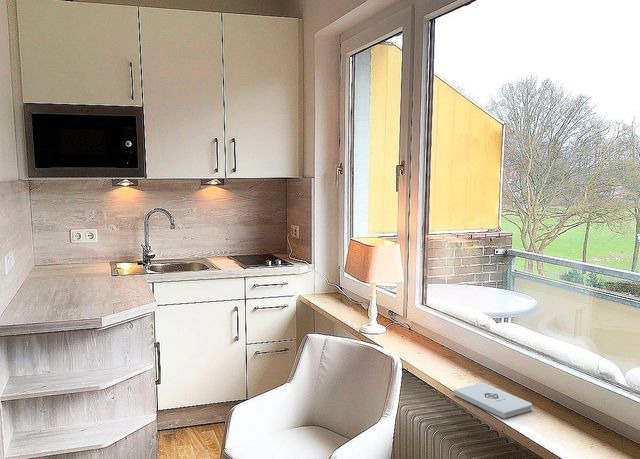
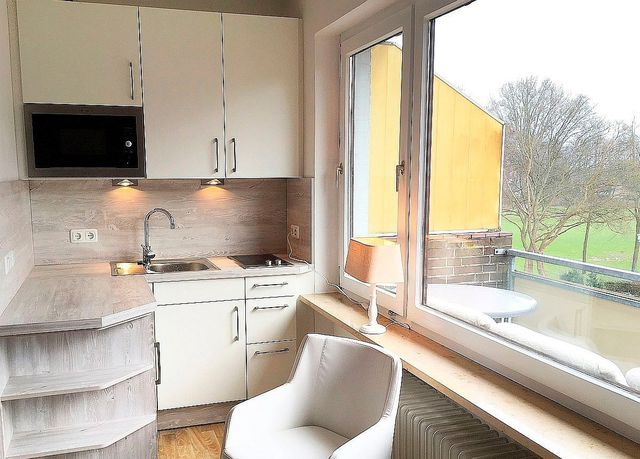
- notepad [453,382,533,419]
